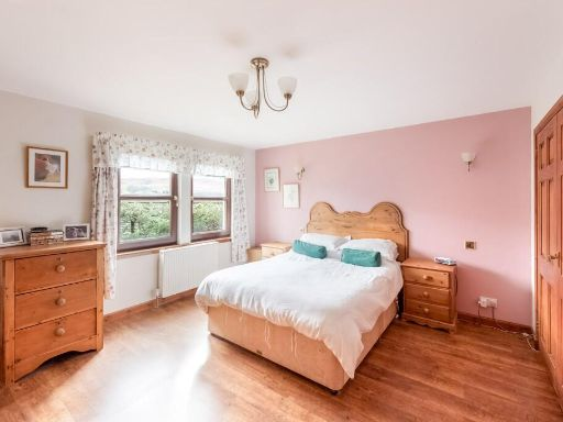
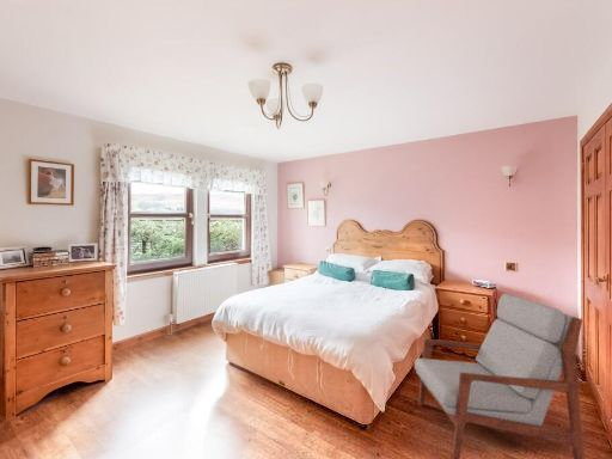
+ armchair [414,293,585,459]
